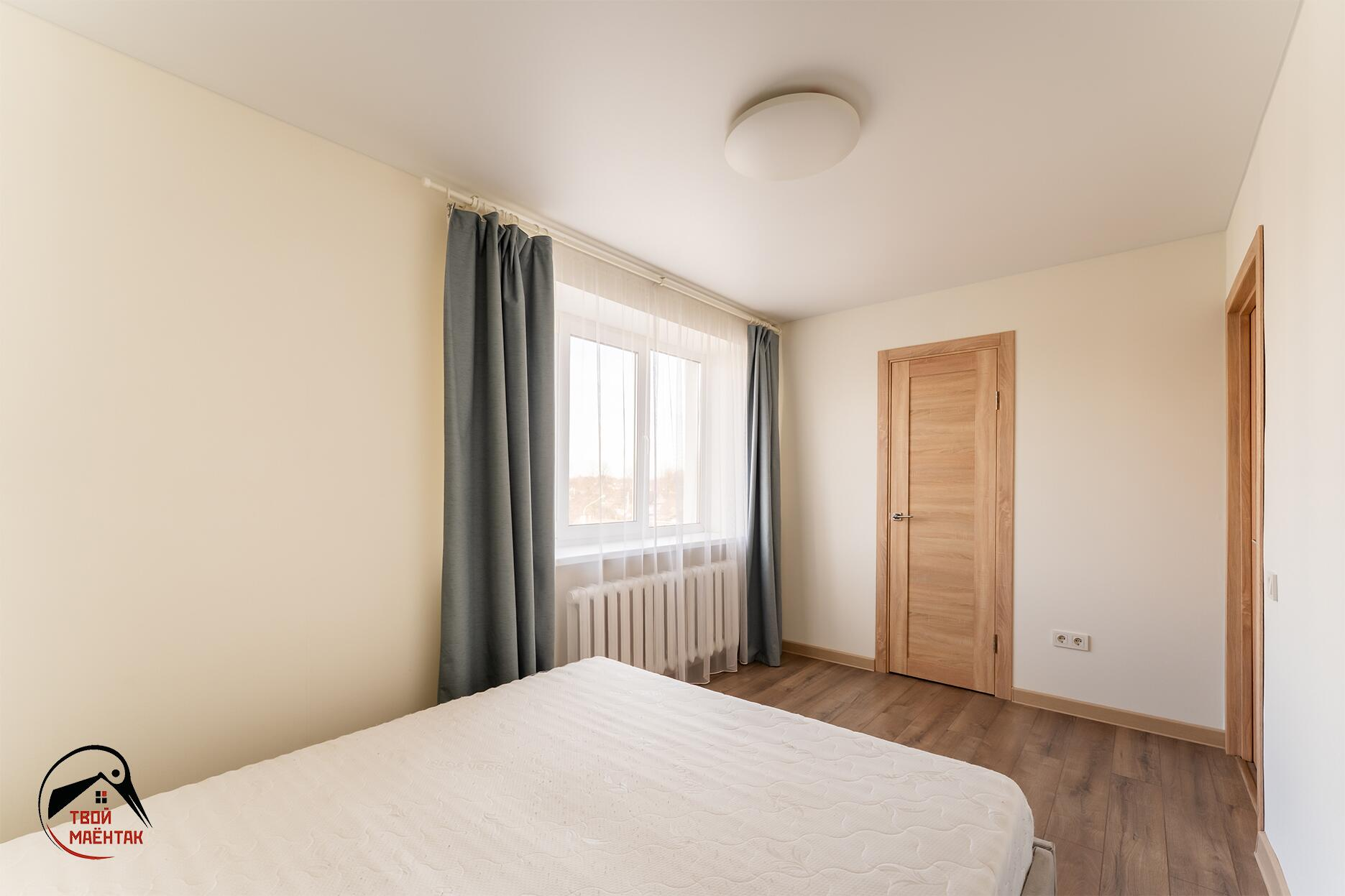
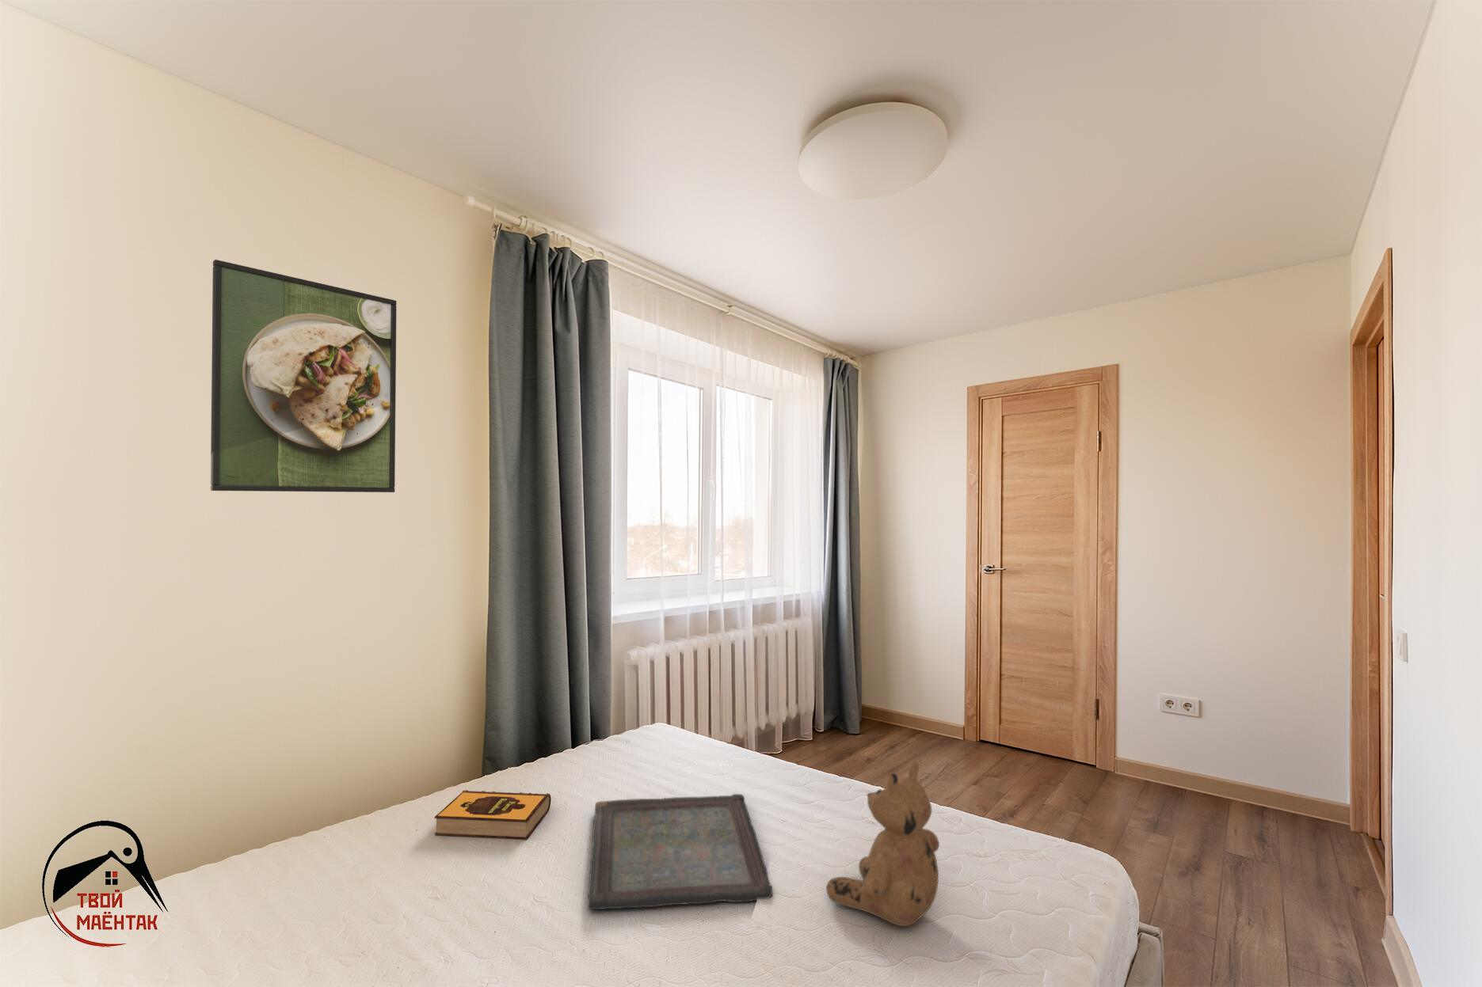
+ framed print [209,259,398,494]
+ teddy bear [825,761,940,926]
+ serving tray [587,793,774,911]
+ hardback book [434,789,552,839]
